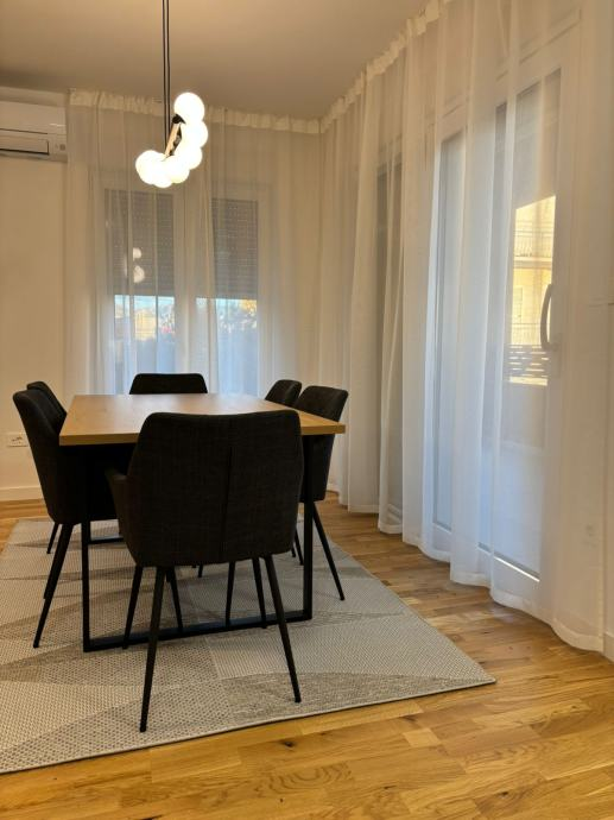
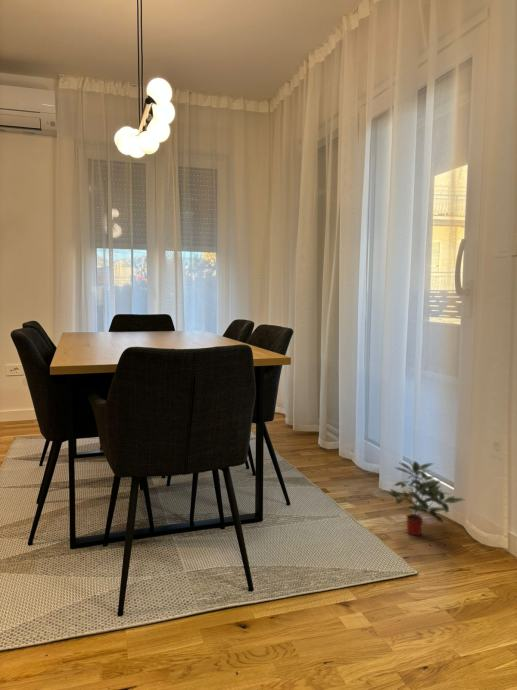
+ potted plant [387,460,465,536]
